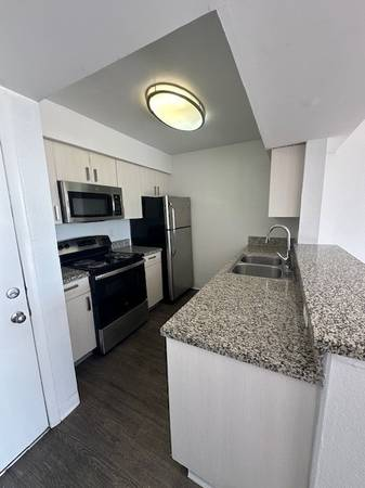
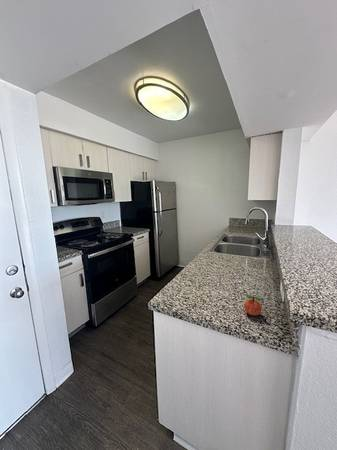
+ apple [243,294,263,317]
